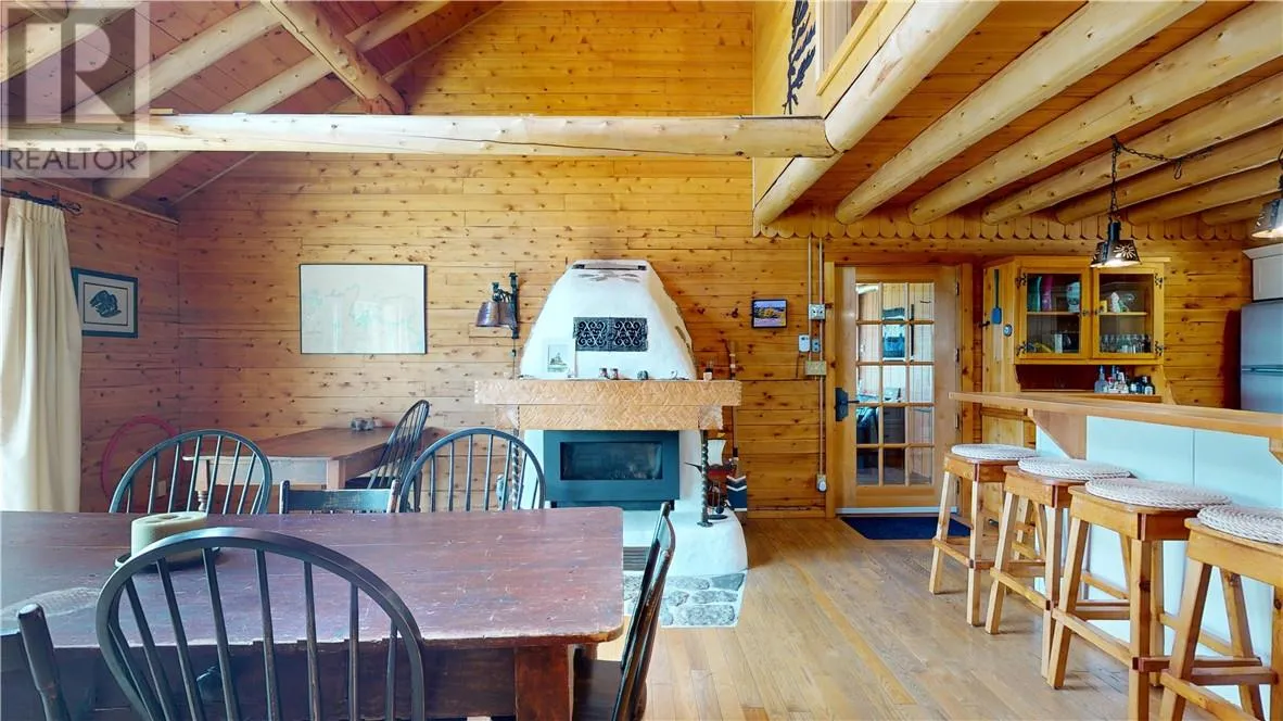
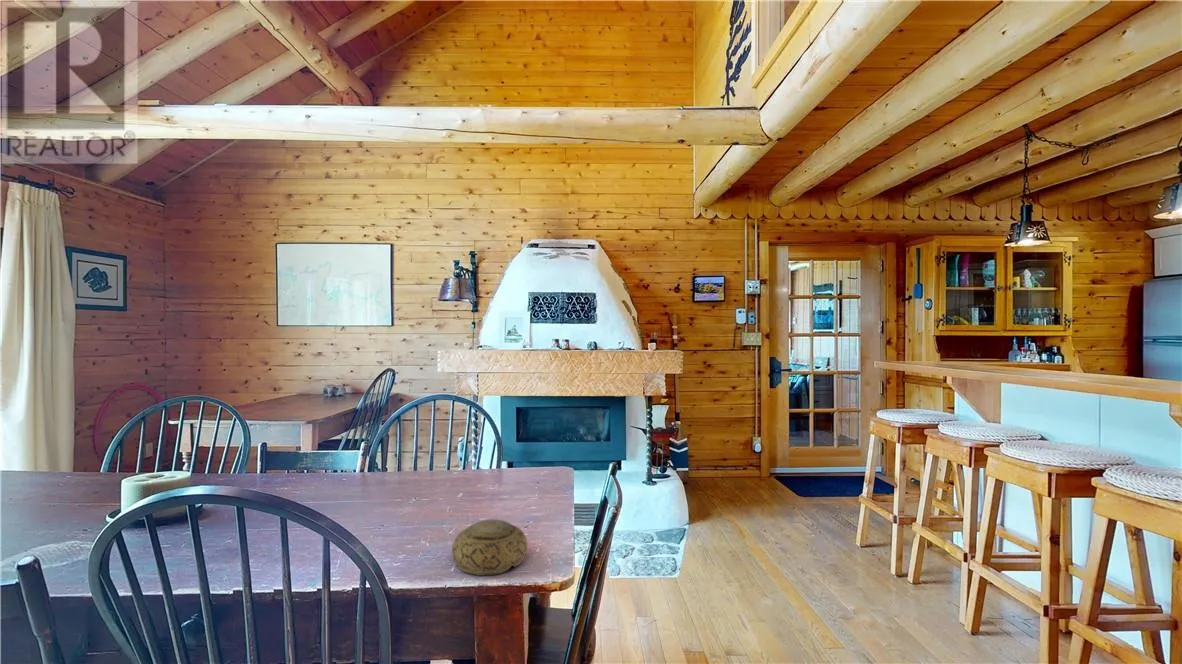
+ bowl [451,518,529,577]
